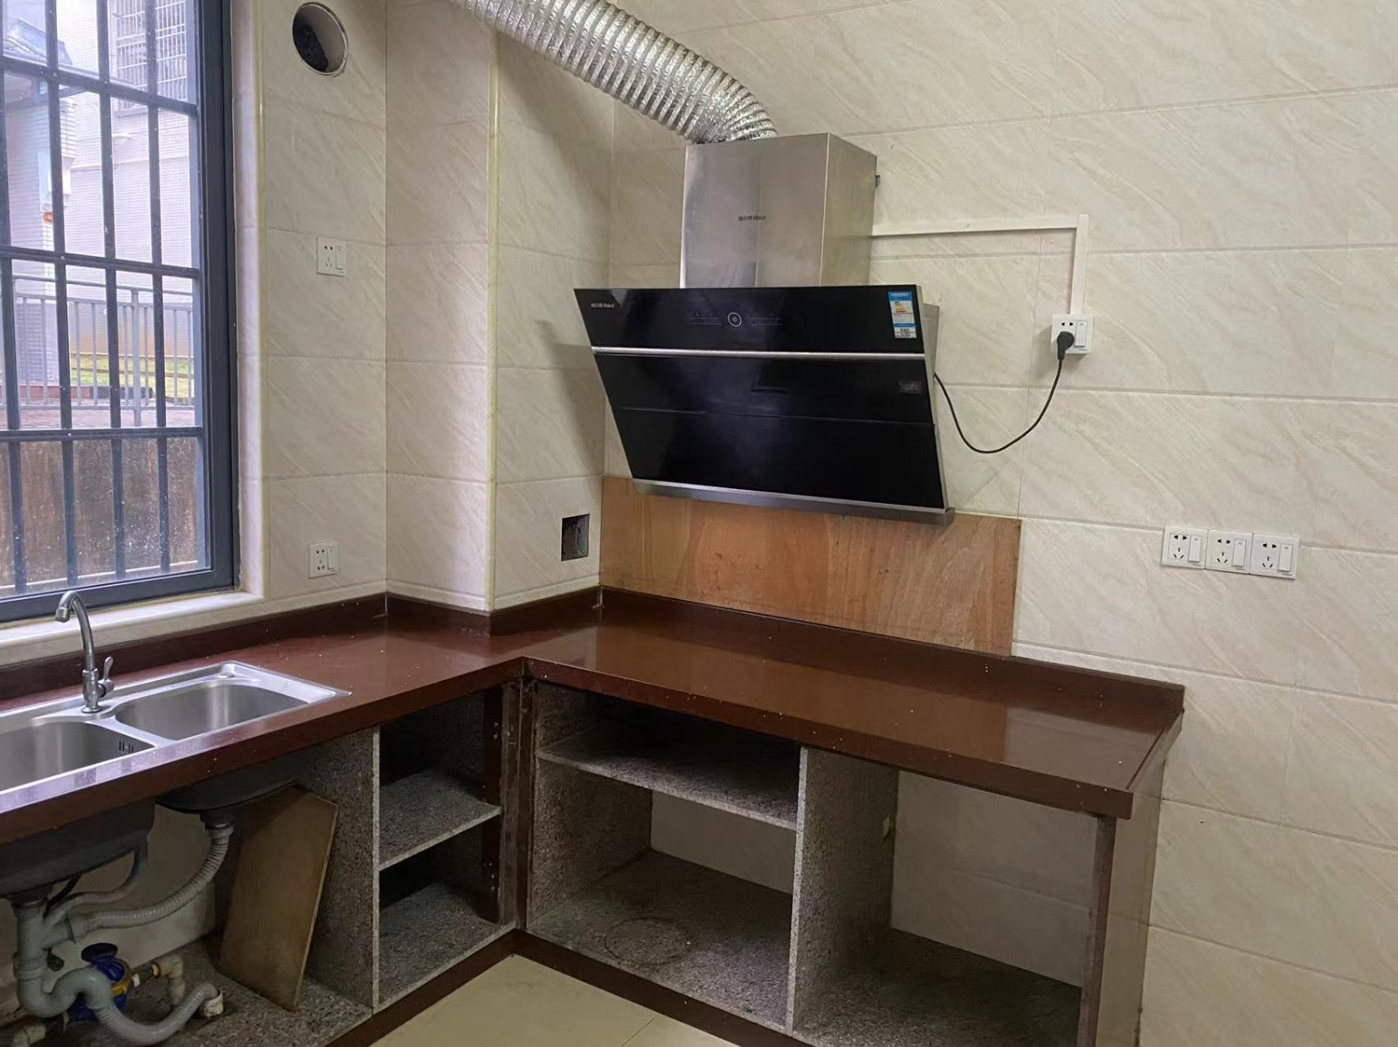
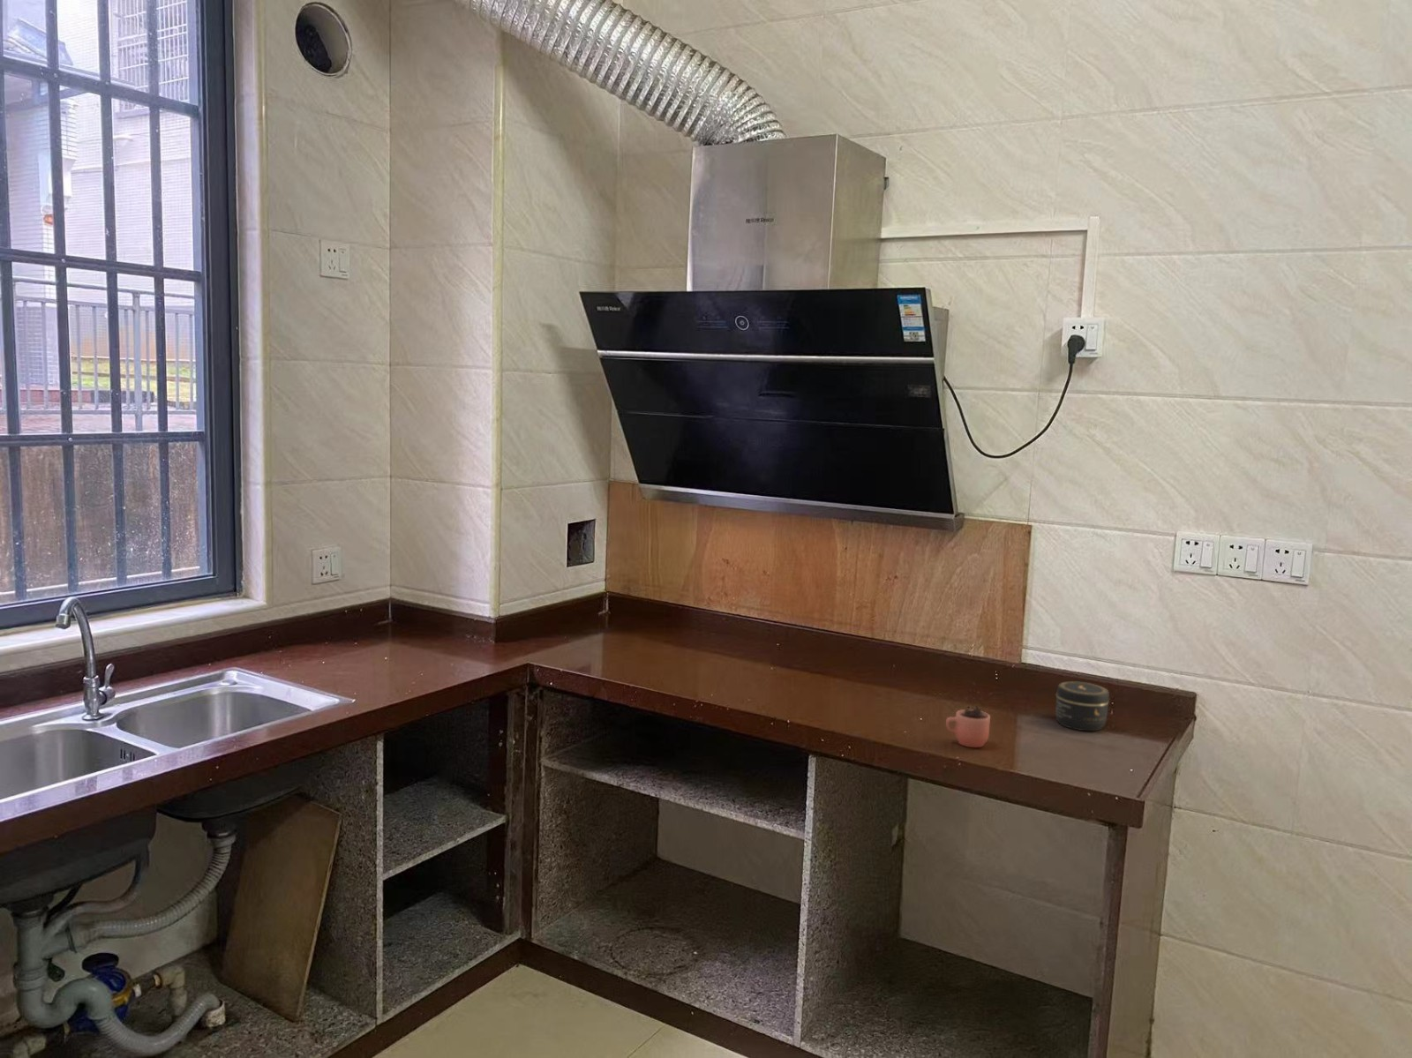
+ cocoa [945,681,992,748]
+ jar [1054,680,1110,731]
